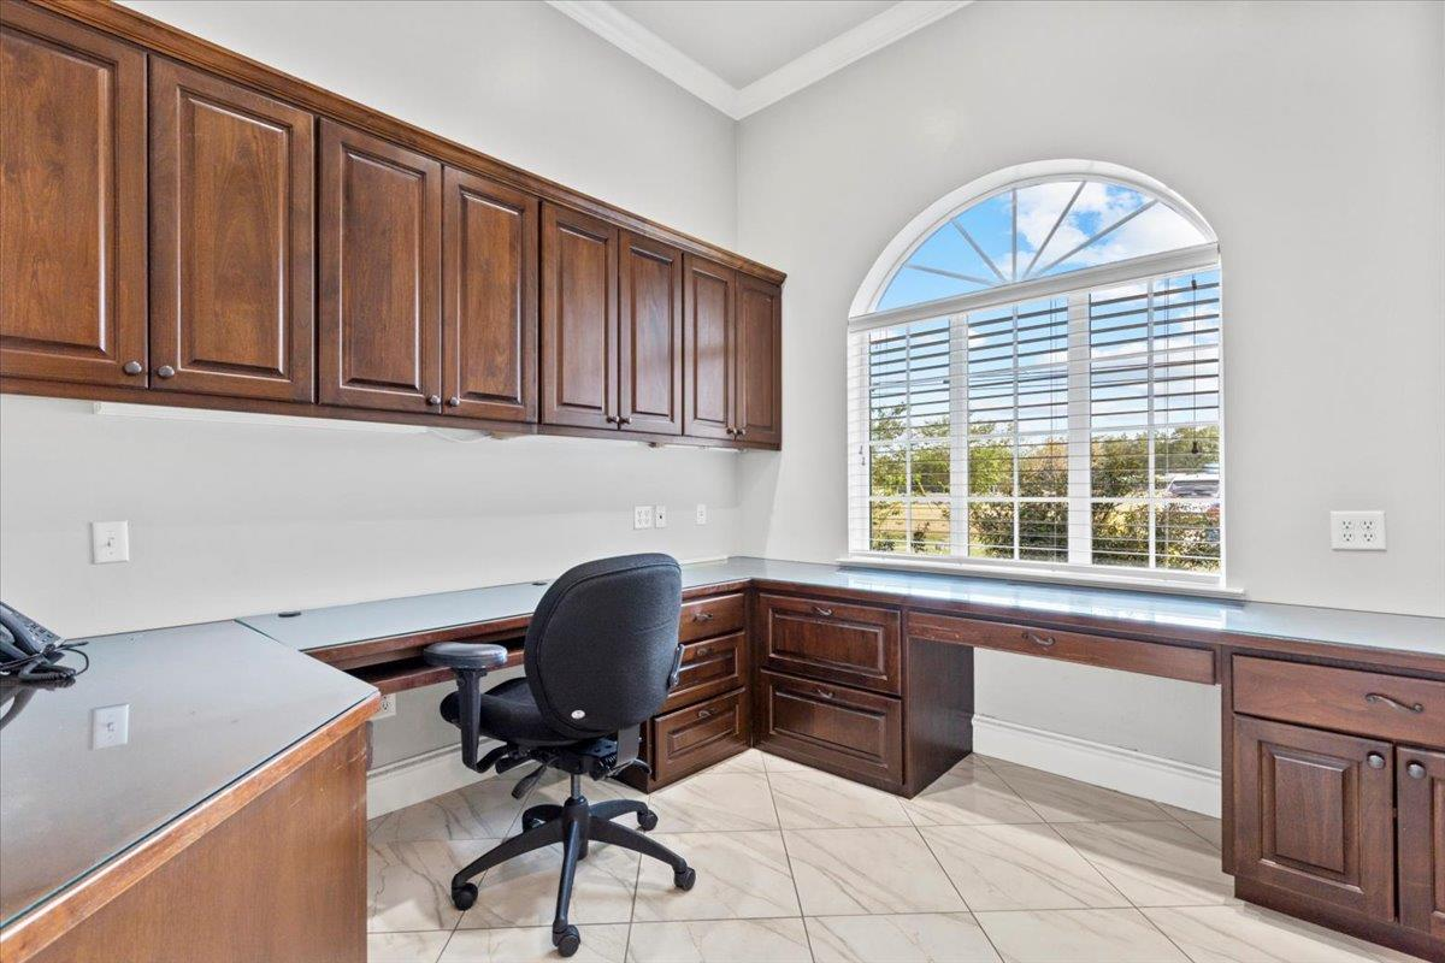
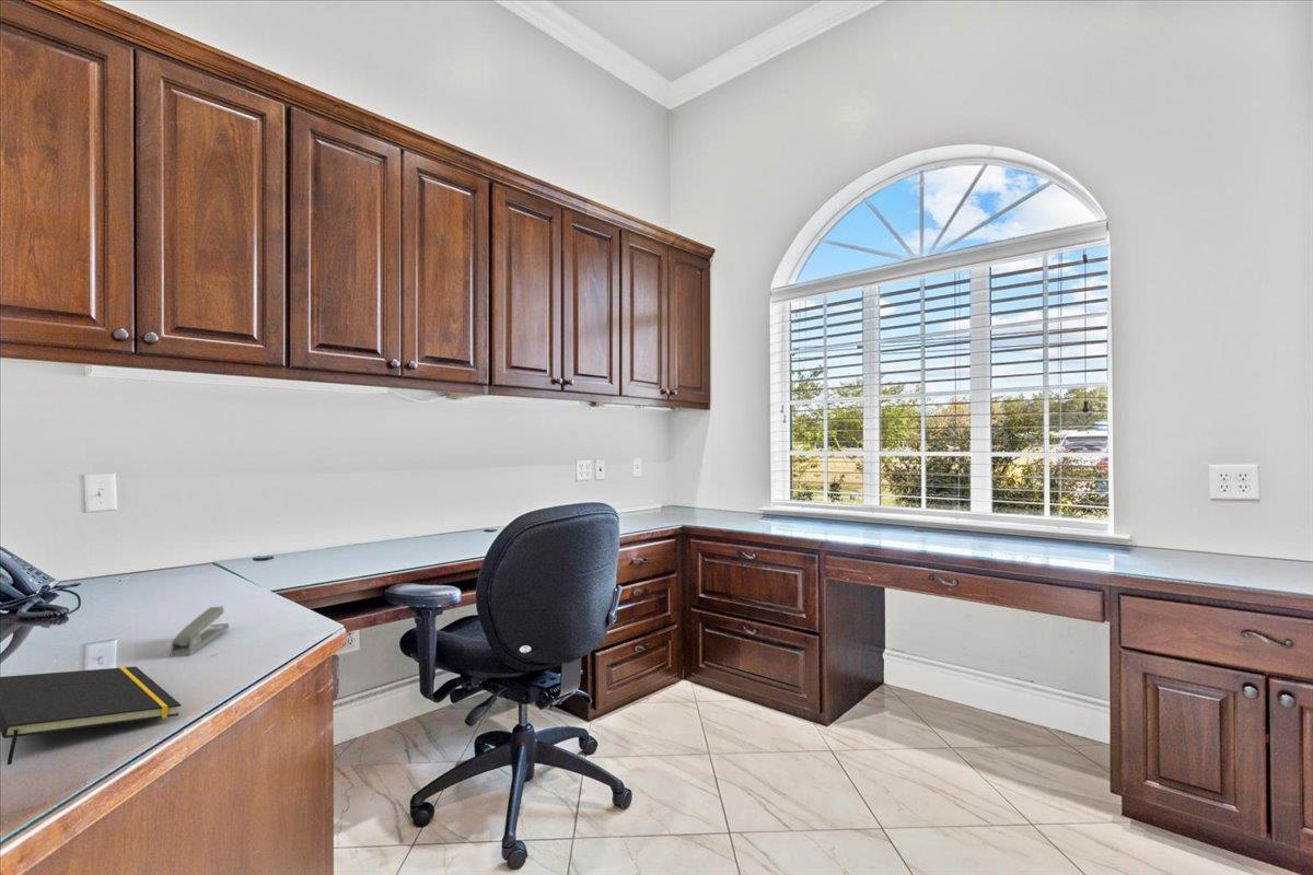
+ stapler [169,605,230,657]
+ notepad [0,665,182,767]
